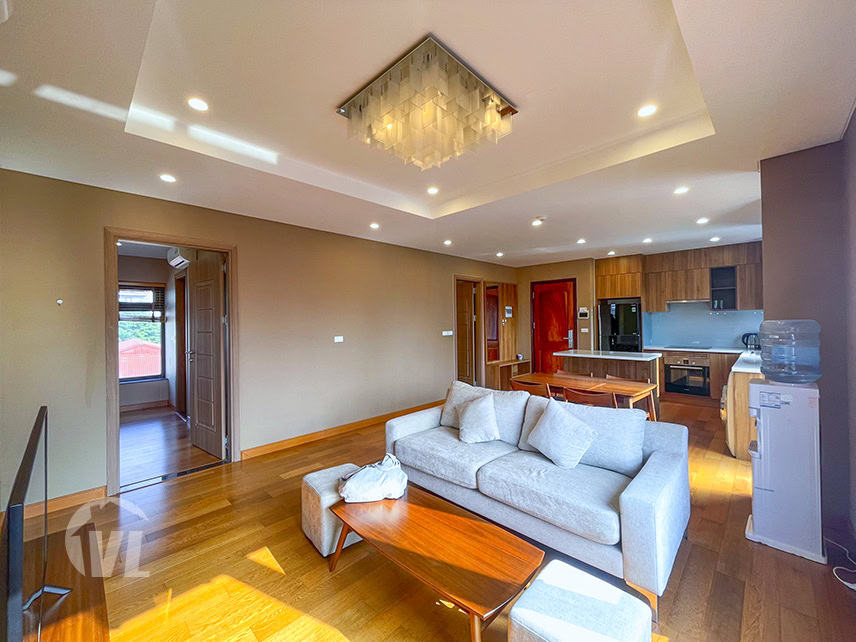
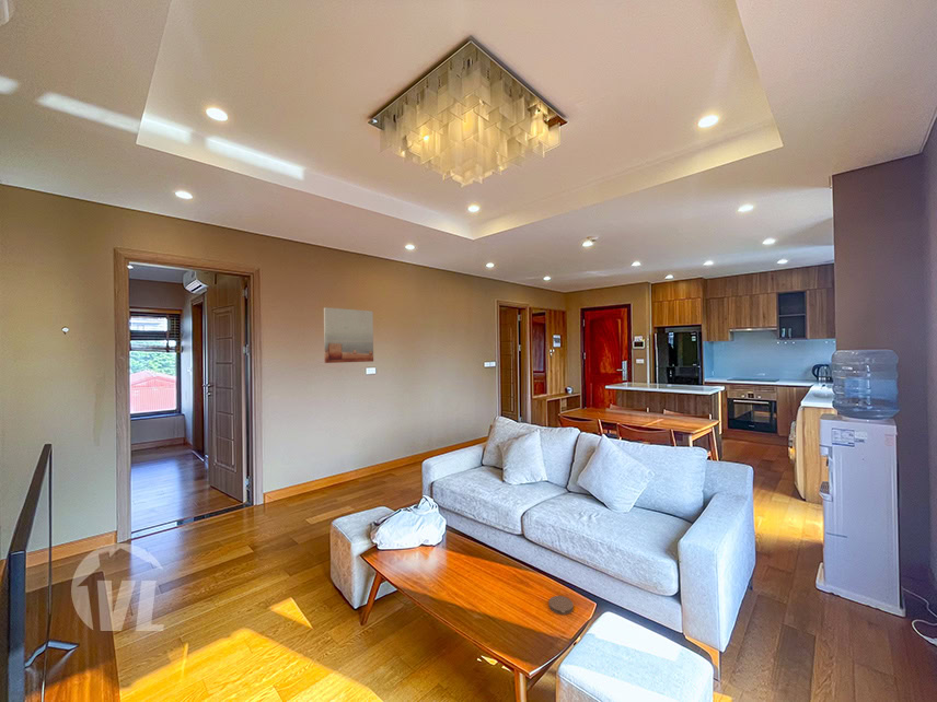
+ coaster [547,595,575,616]
+ wall art [323,306,374,364]
